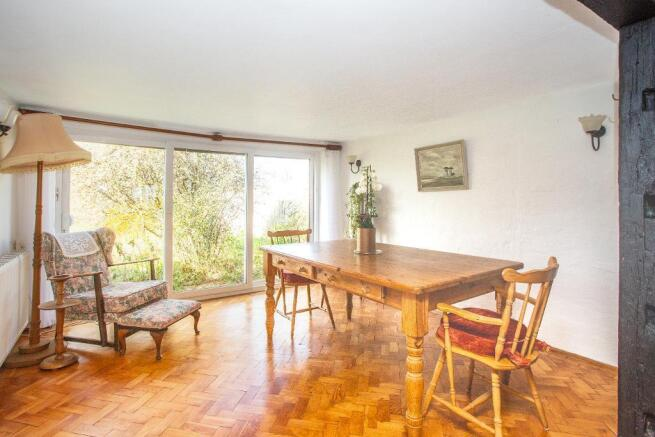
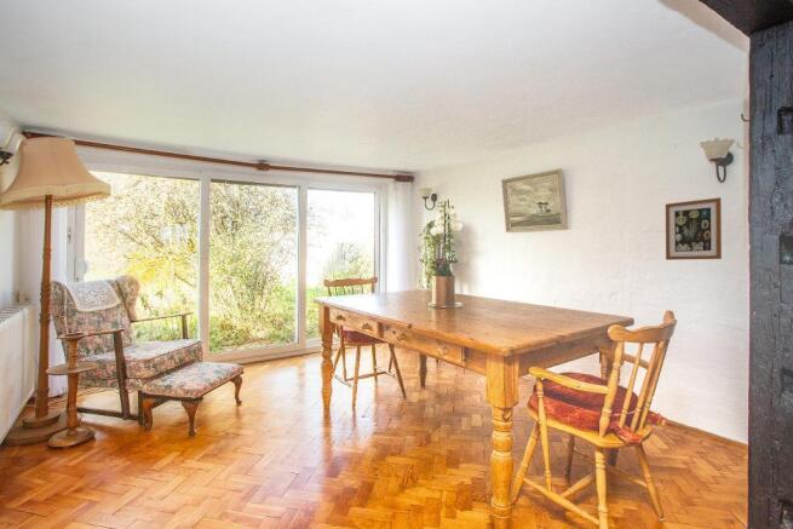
+ wall art [665,196,723,261]
